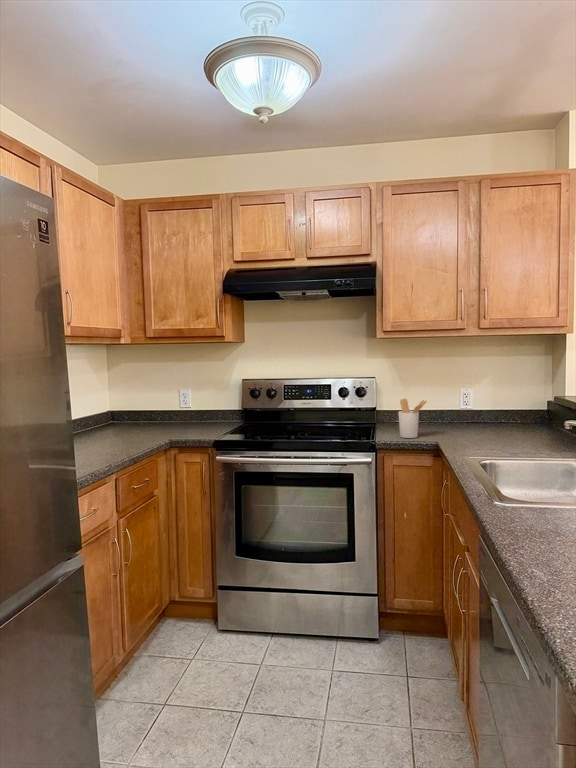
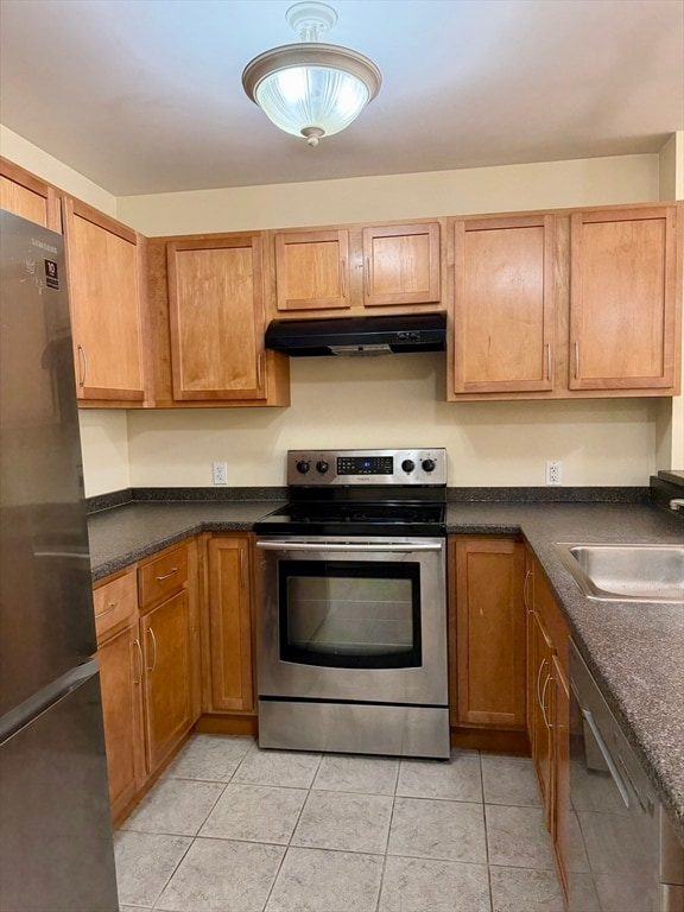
- utensil holder [397,397,428,439]
